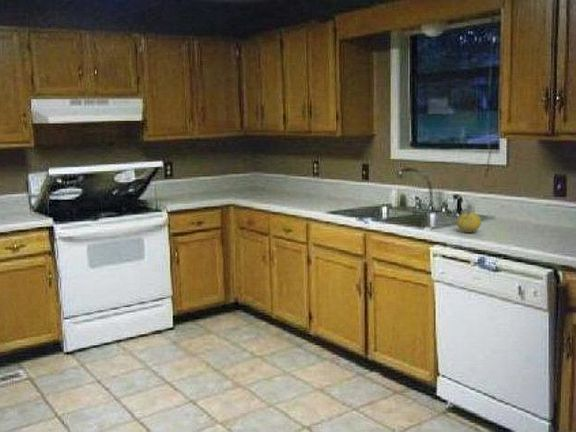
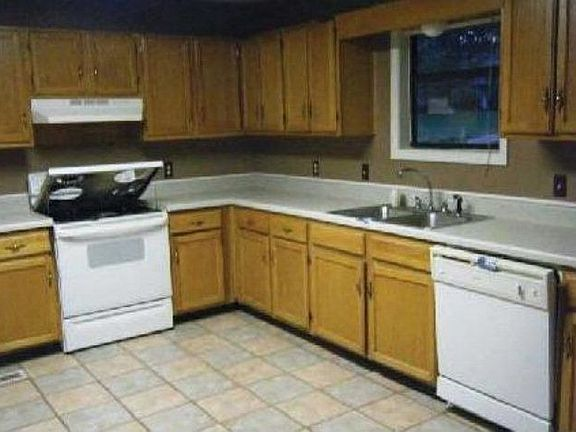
- fruit [456,211,482,234]
